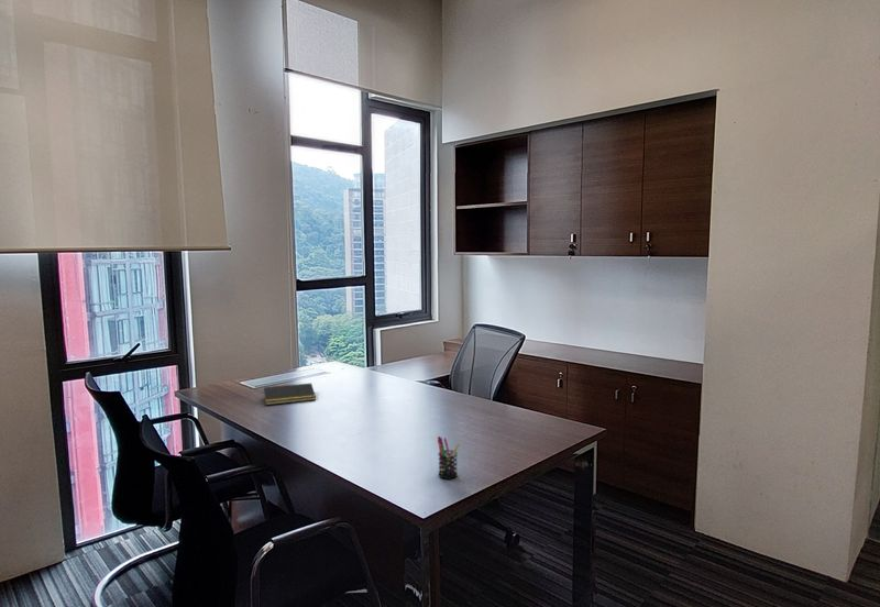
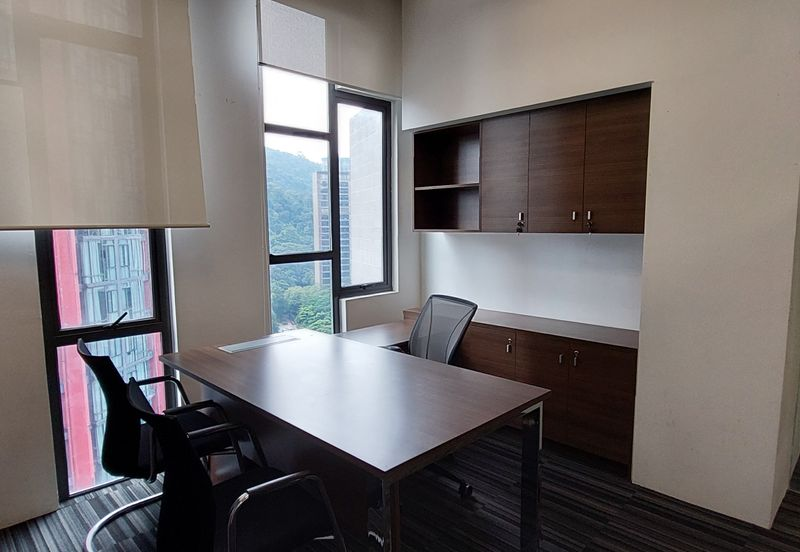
- notepad [262,383,317,406]
- pen holder [437,435,461,481]
